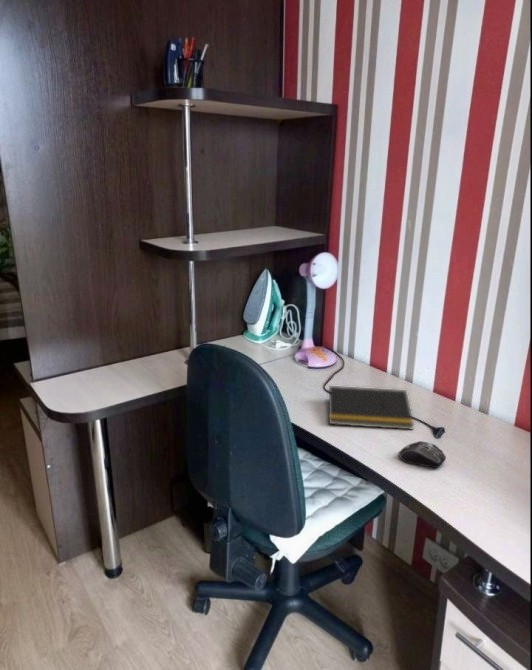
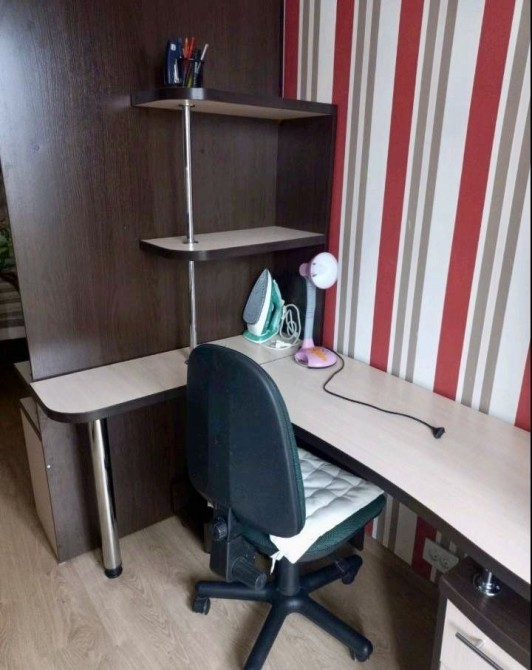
- notepad [325,385,415,430]
- computer mouse [397,440,447,469]
